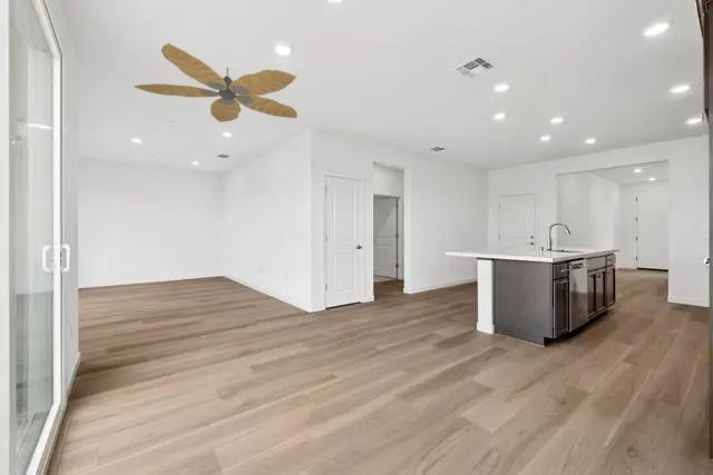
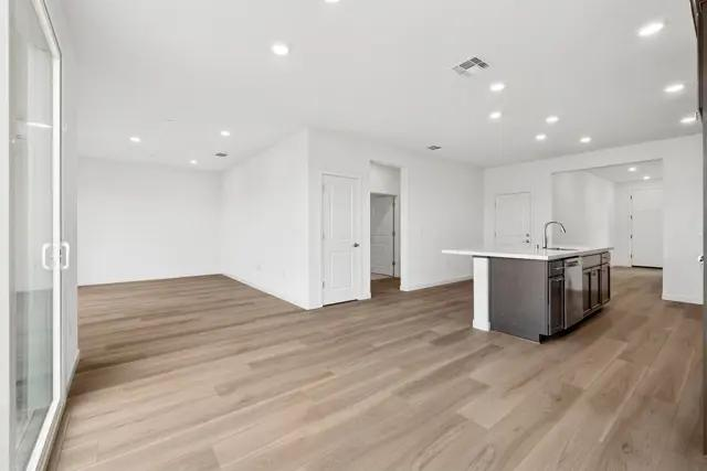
- ceiling fan [133,42,299,123]
